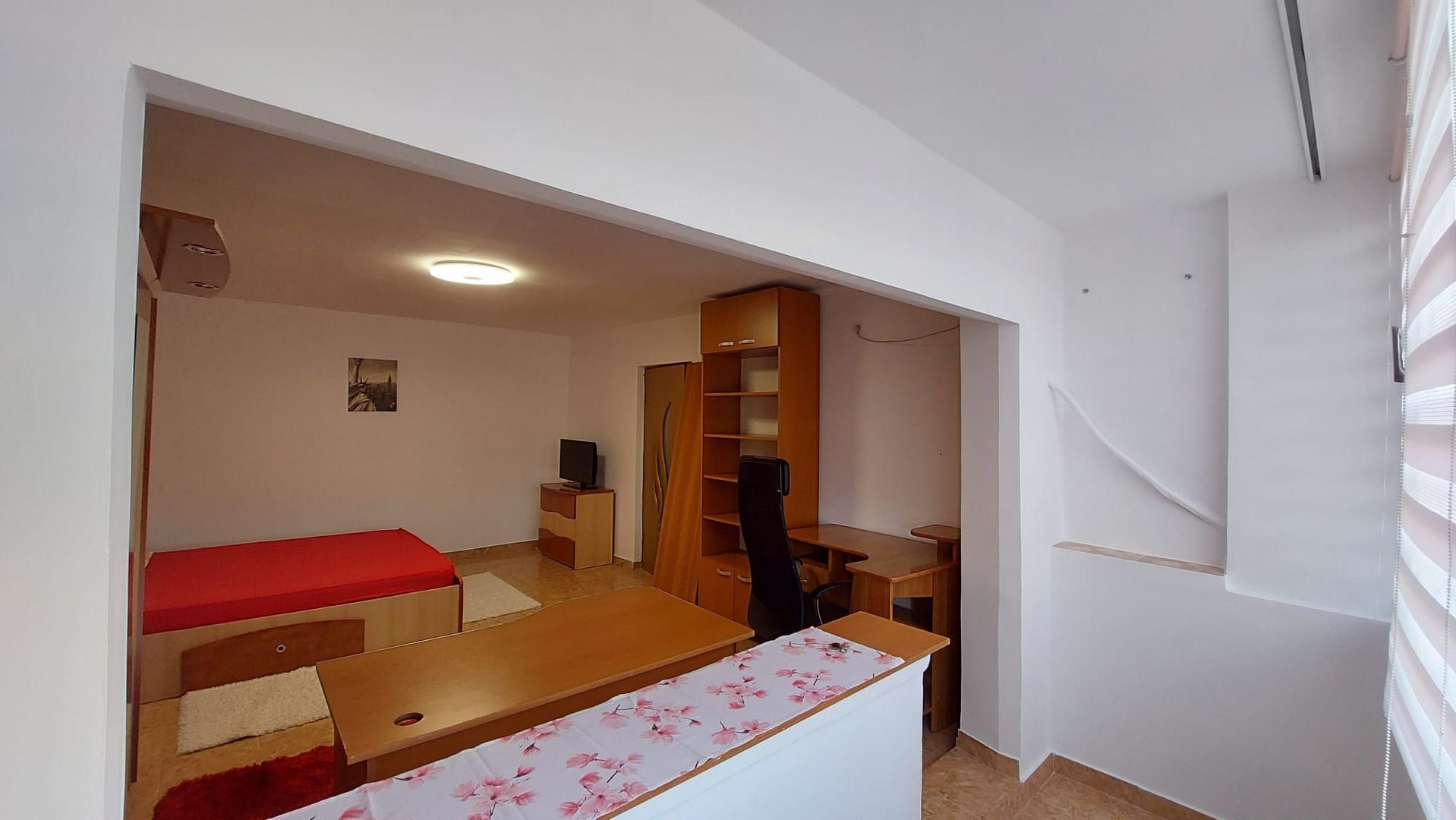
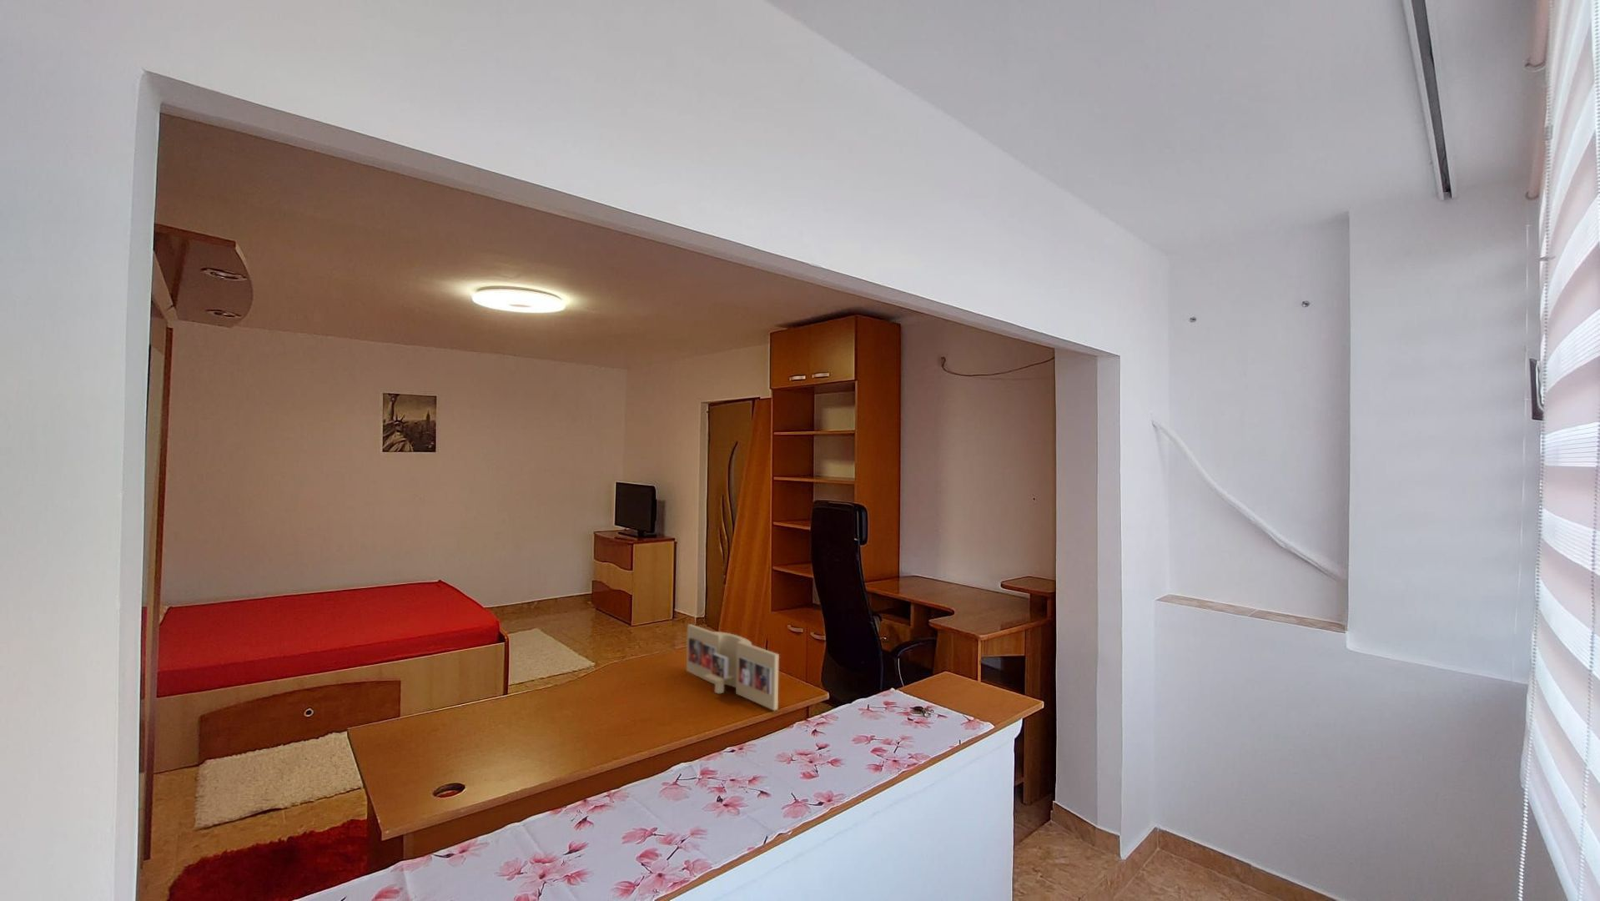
+ picture frame [686,623,780,712]
